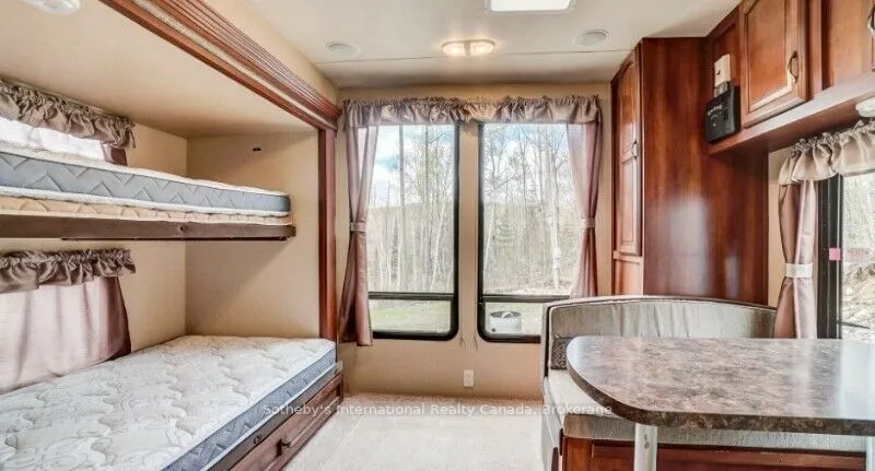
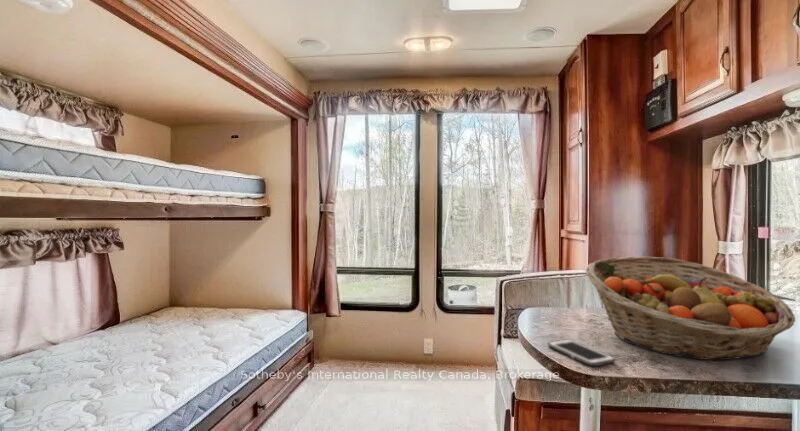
+ fruit basket [584,256,796,361]
+ cell phone [547,338,616,367]
